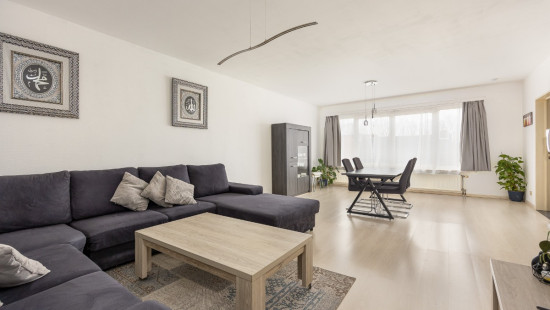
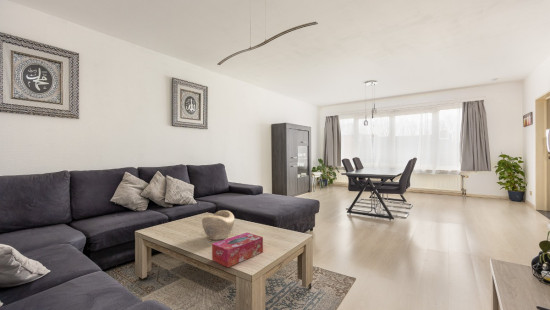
+ decorative bowl [201,209,235,241]
+ tissue box [211,232,264,268]
